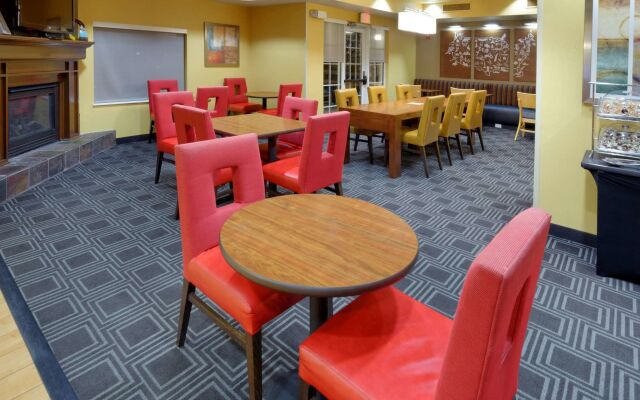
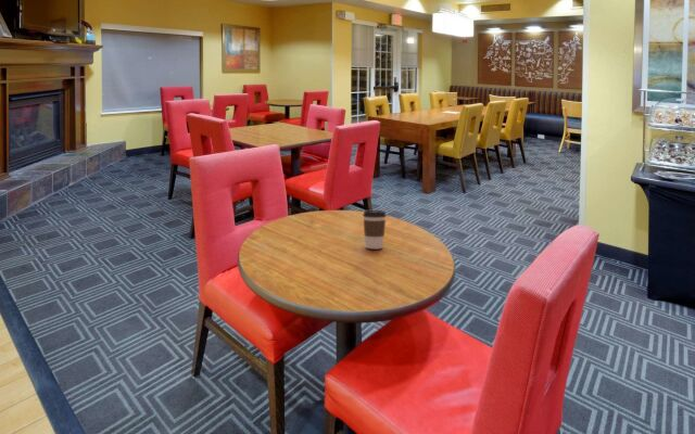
+ coffee cup [362,209,388,250]
